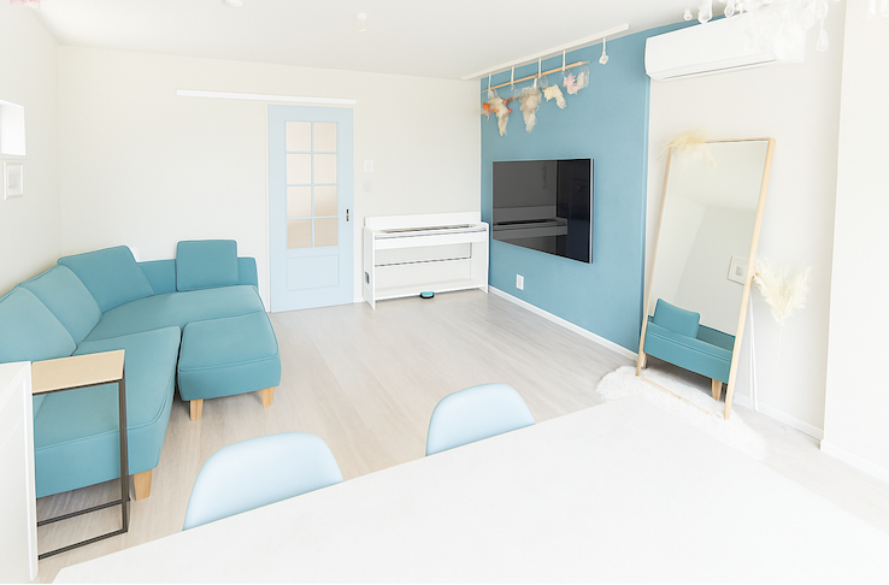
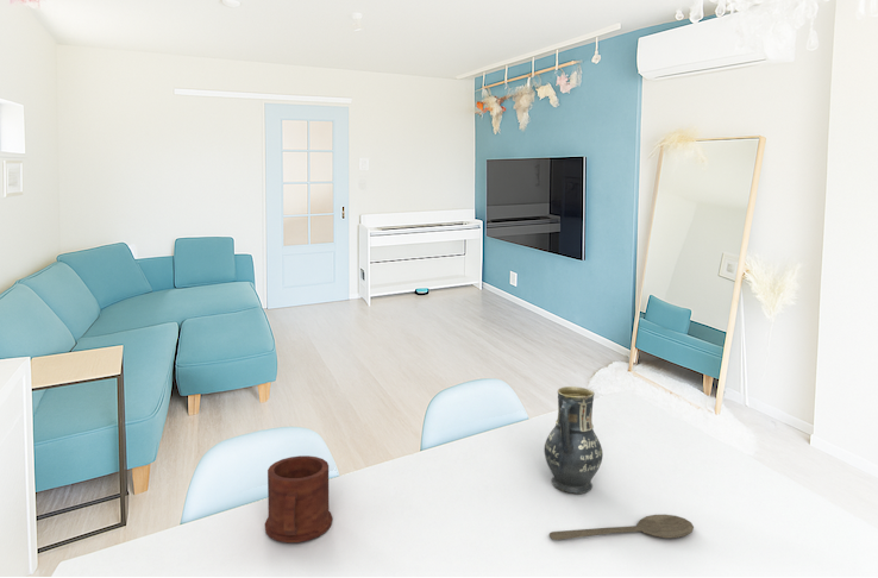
+ vase [543,385,604,495]
+ wooden spoon [548,514,695,541]
+ mug [264,454,333,544]
